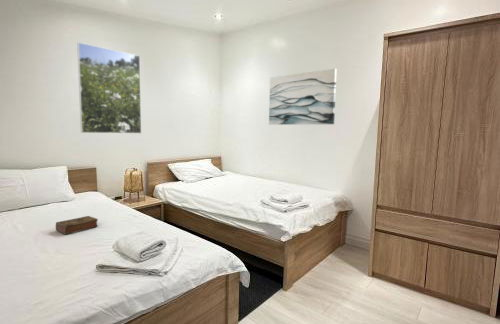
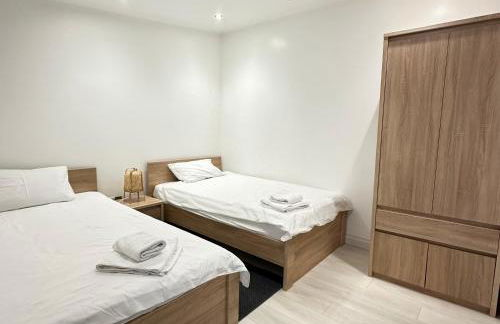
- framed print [76,41,142,134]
- book [55,215,99,235]
- wall art [268,67,338,126]
